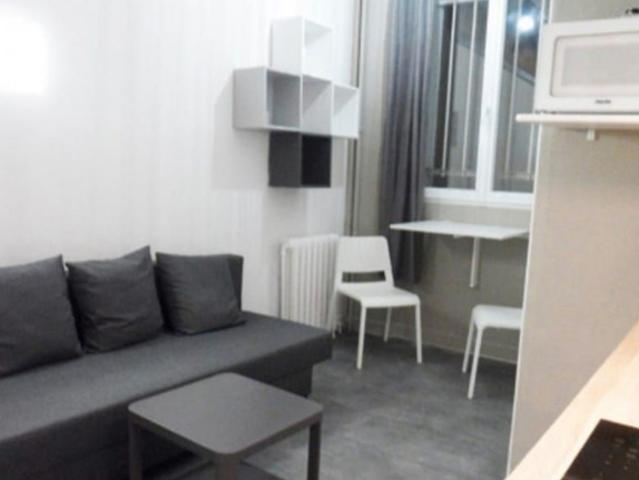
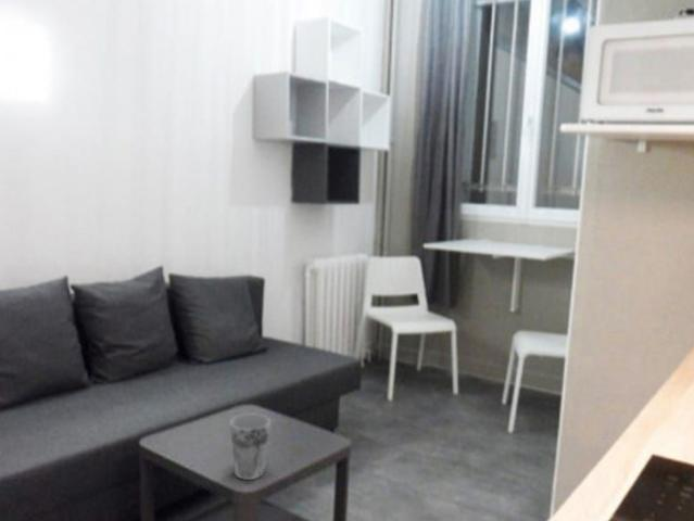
+ cup [229,414,272,481]
